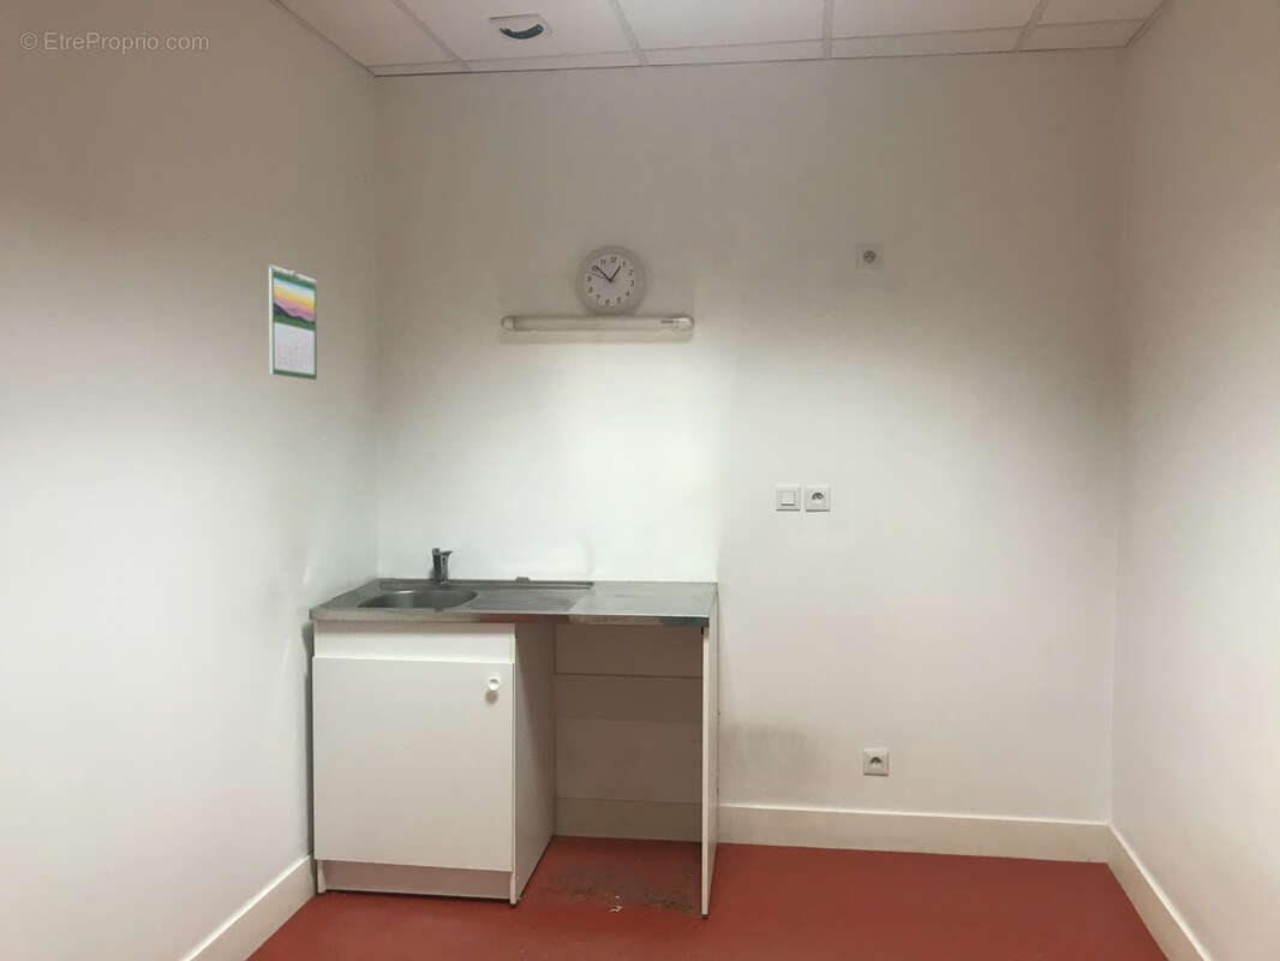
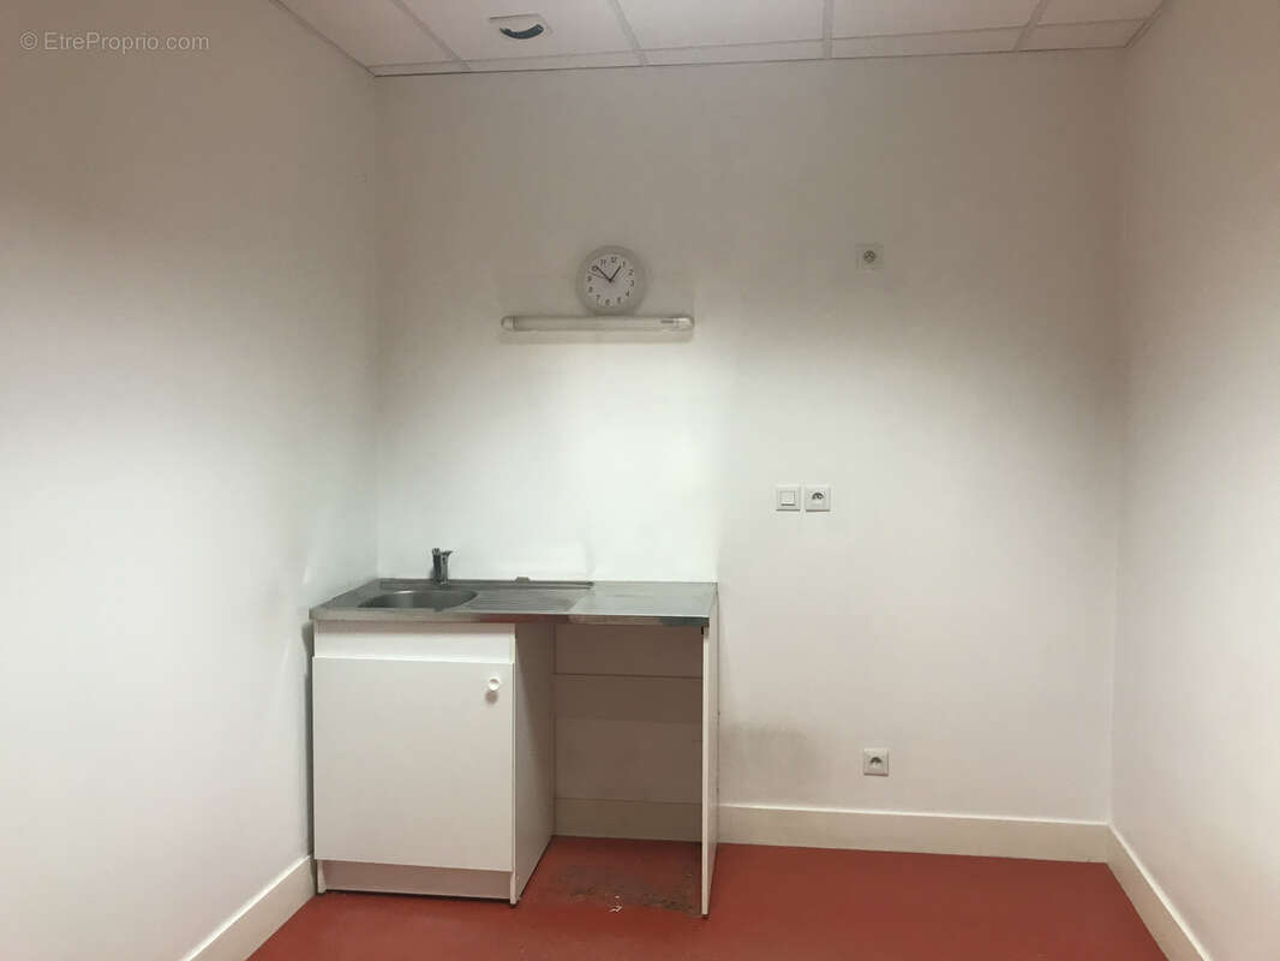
- calendar [268,264,318,381]
